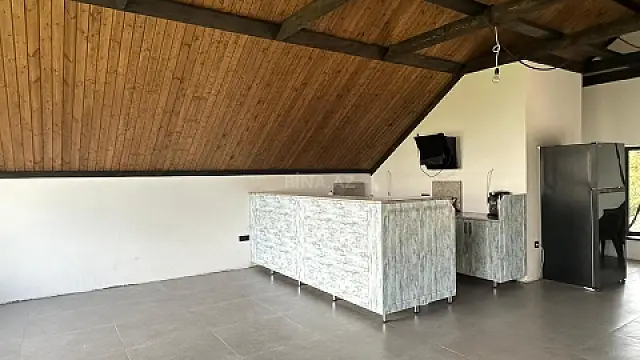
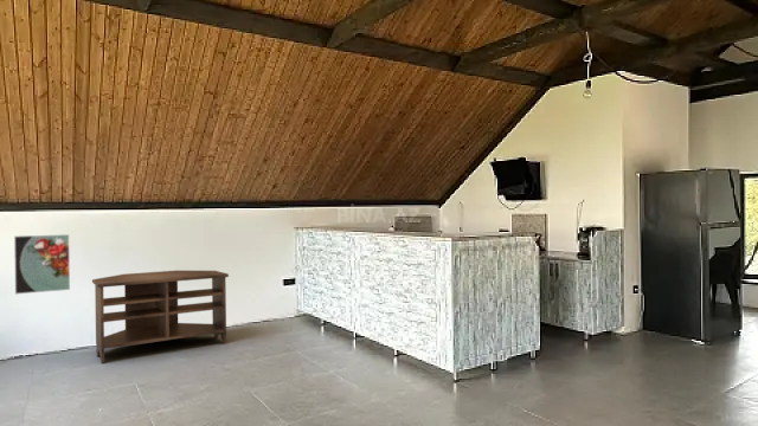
+ tv stand [91,270,230,363]
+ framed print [13,233,71,295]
